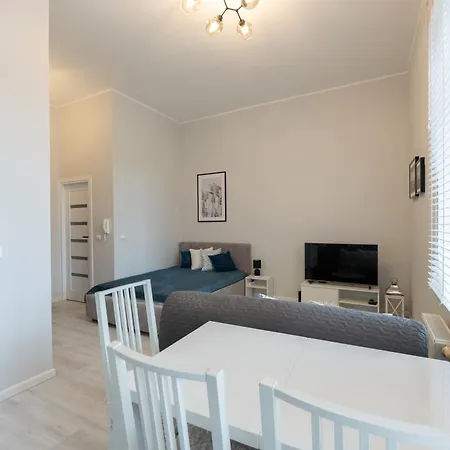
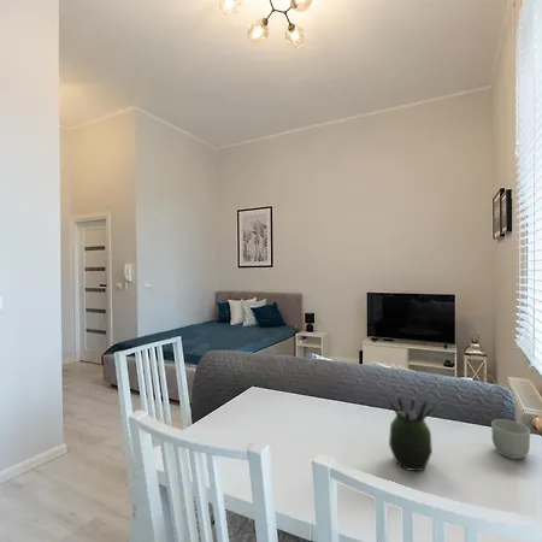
+ succulent plant [385,393,436,472]
+ mug [490,418,531,460]
